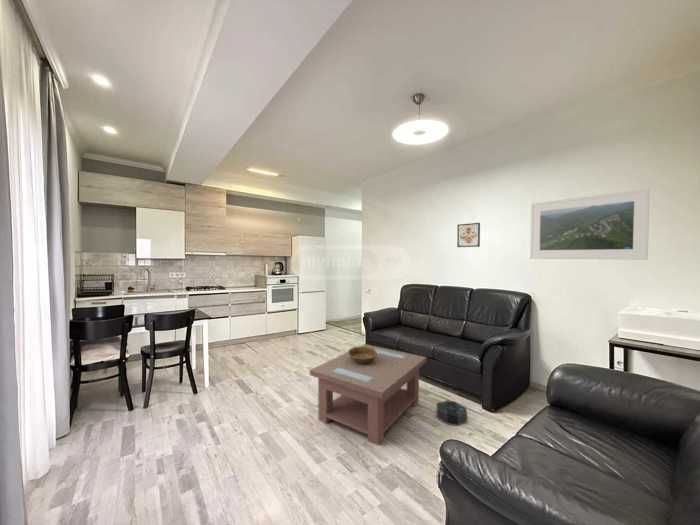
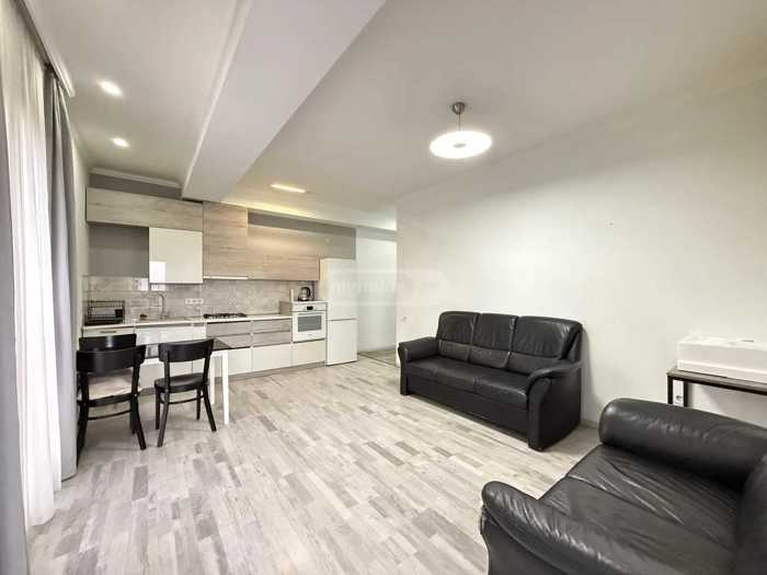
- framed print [456,222,481,248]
- coffee table [309,343,428,446]
- speaker [436,400,468,427]
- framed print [529,188,651,261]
- decorative bowl [347,346,377,364]
